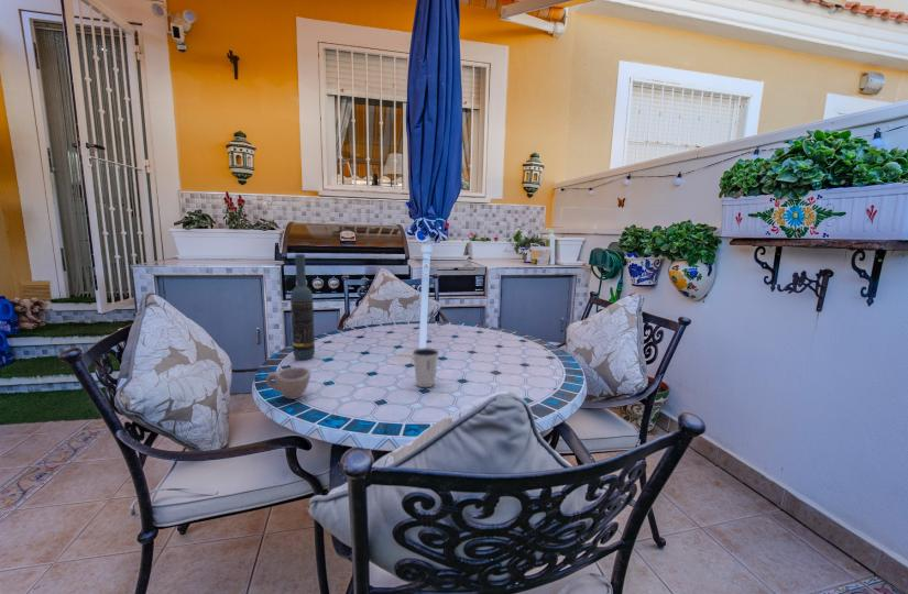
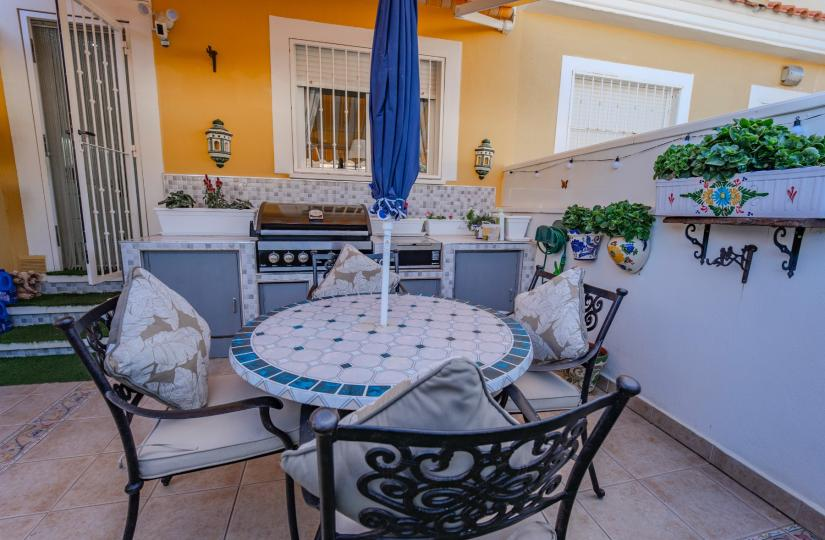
- wine bottle [289,253,316,361]
- dixie cup [412,346,440,388]
- cup [265,366,311,400]
